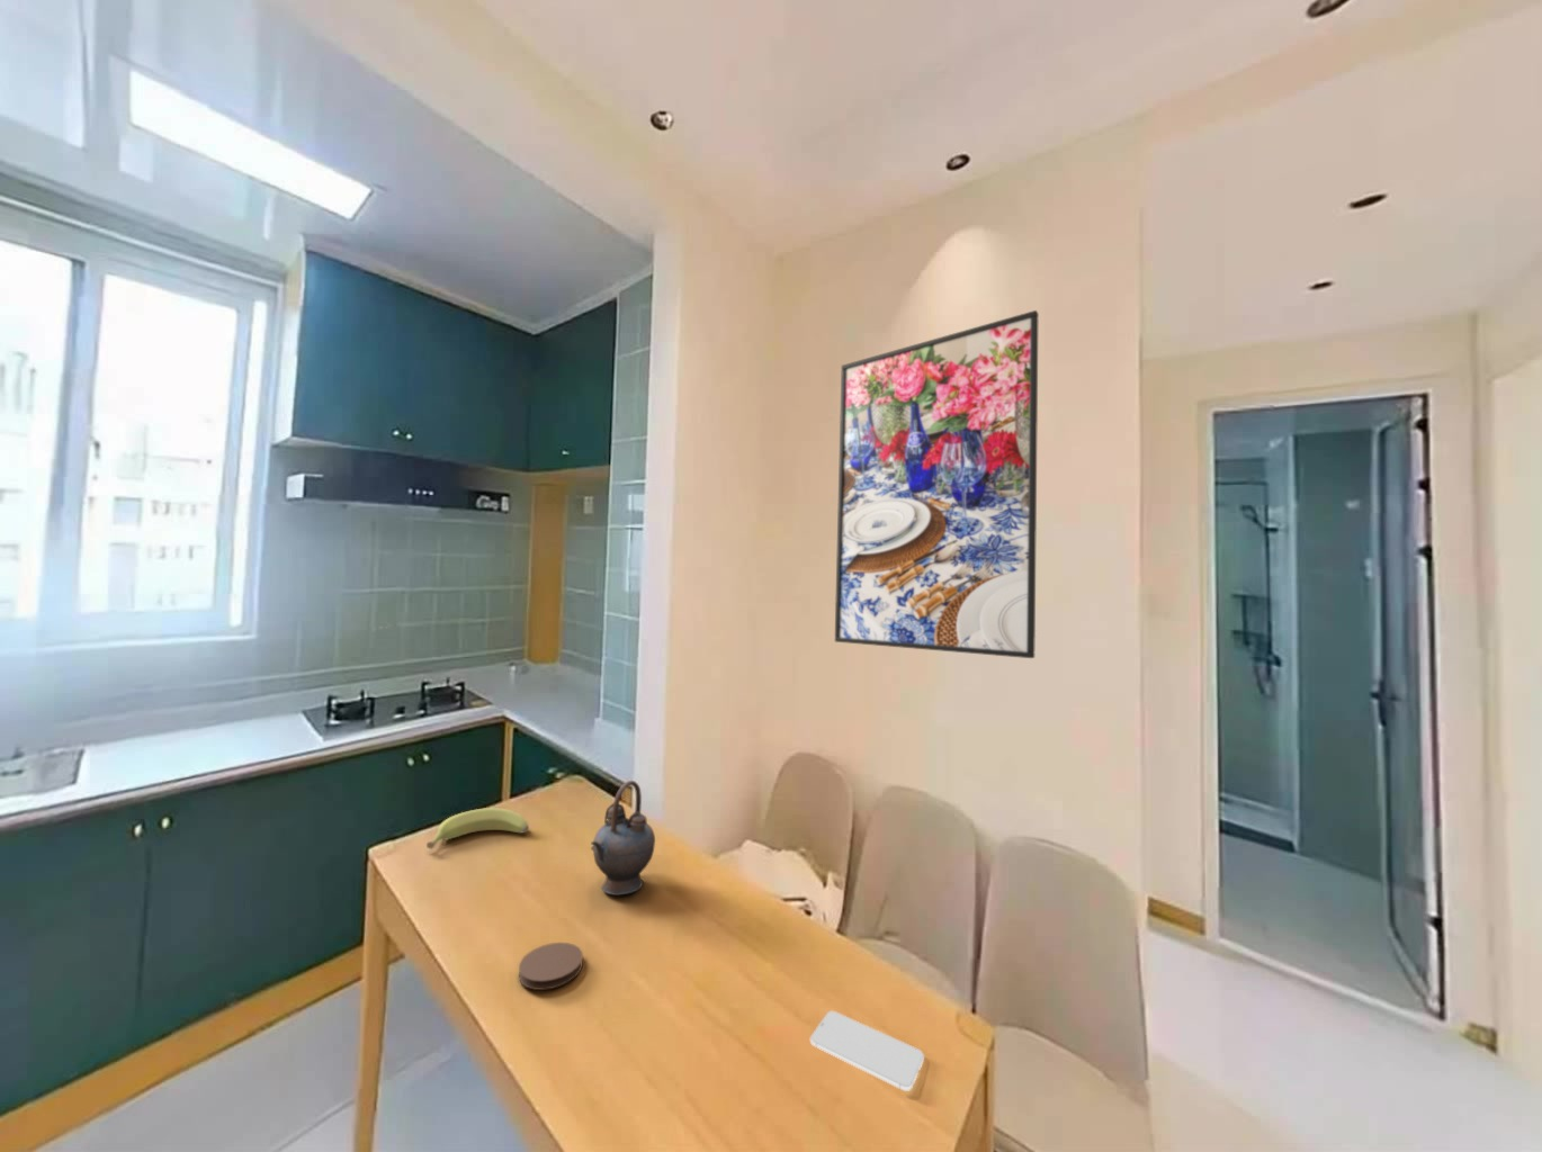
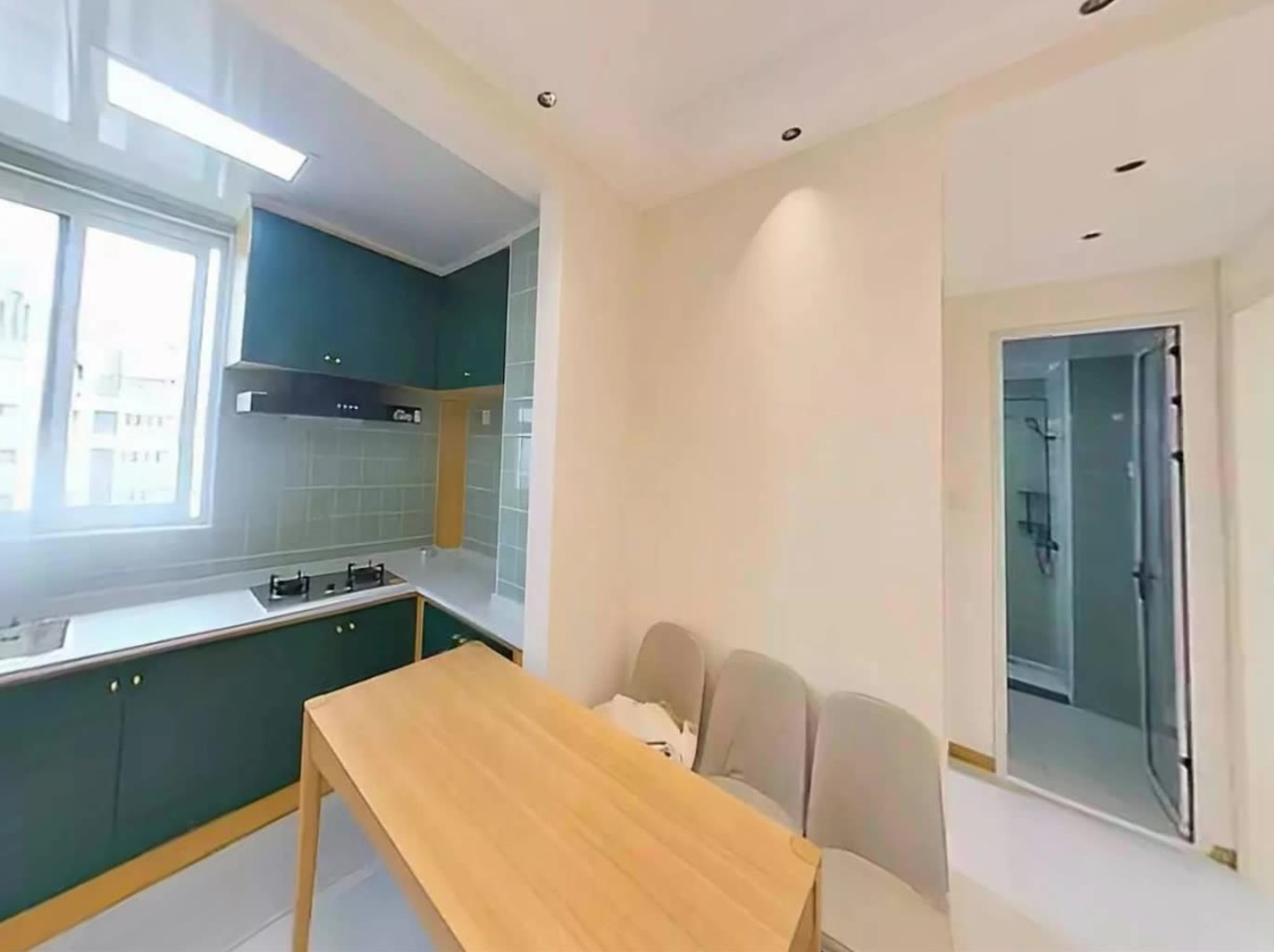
- coaster [518,941,585,991]
- teapot [589,779,656,897]
- smartphone [810,1010,925,1093]
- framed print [834,310,1040,659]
- banana [426,807,530,851]
